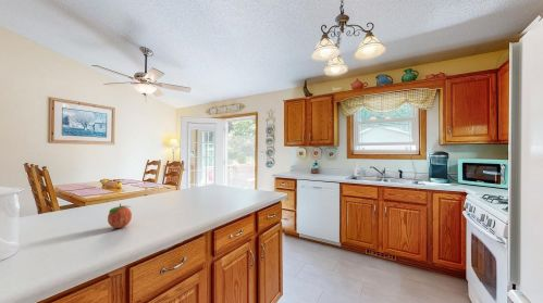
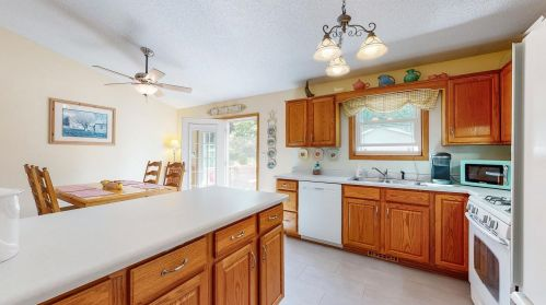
- fruit [107,203,133,229]
